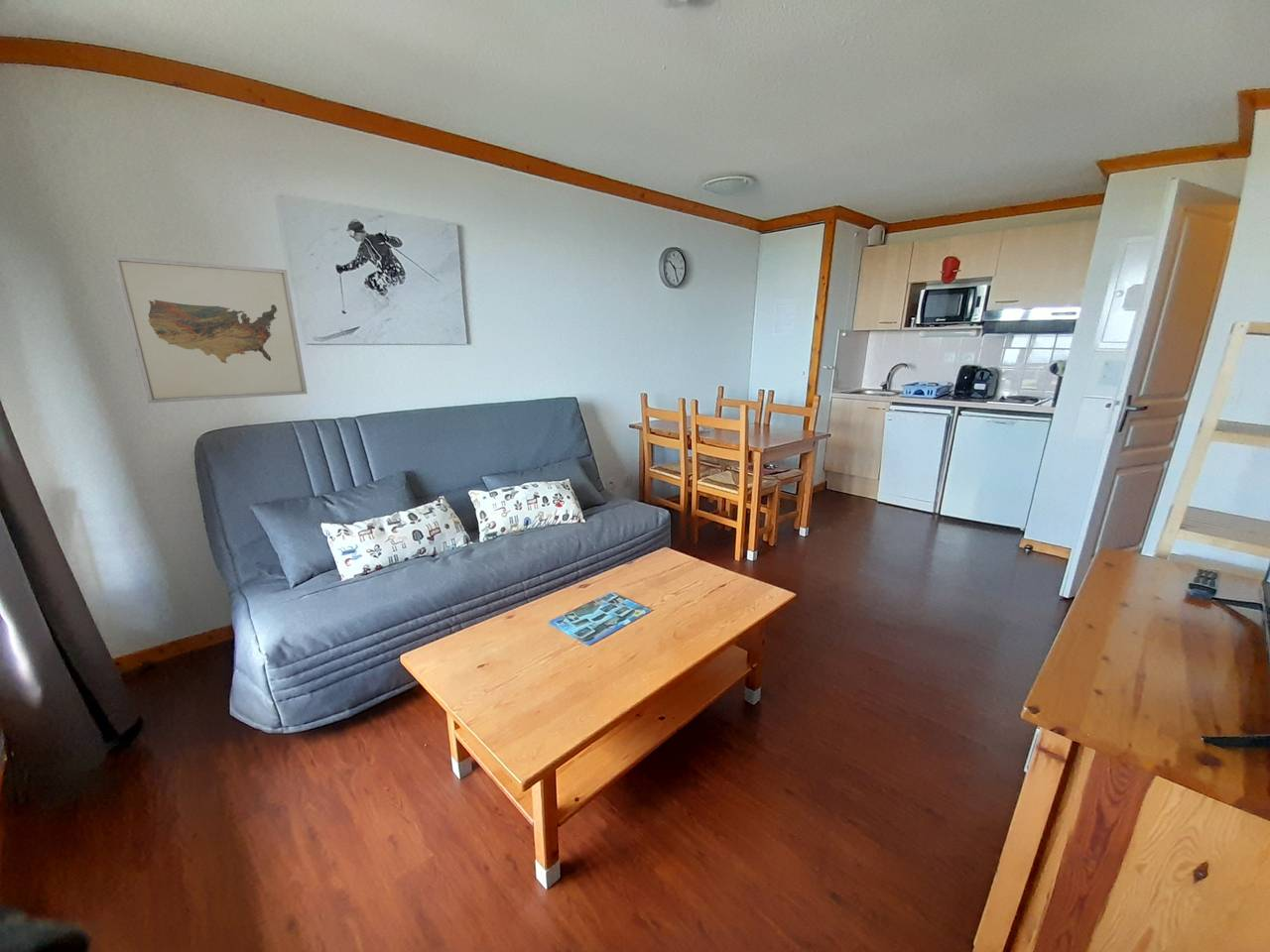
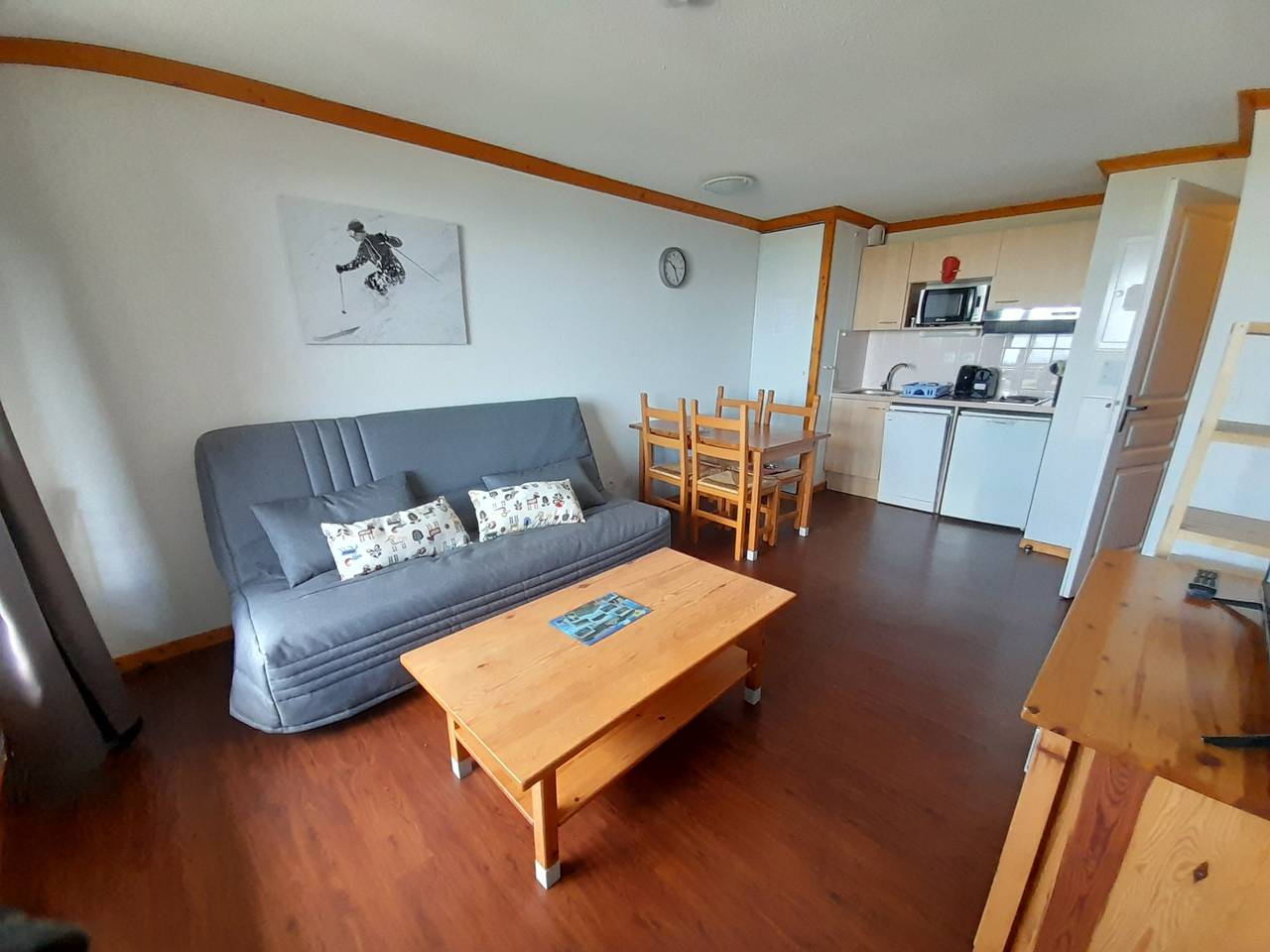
- wall art [111,255,309,404]
